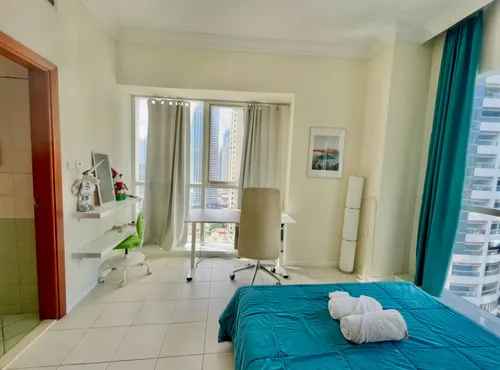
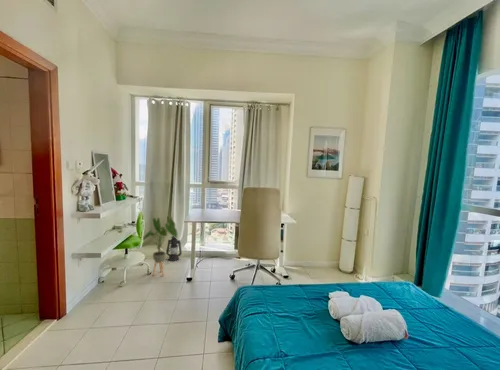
+ lantern [165,235,183,262]
+ house plant [141,216,179,277]
